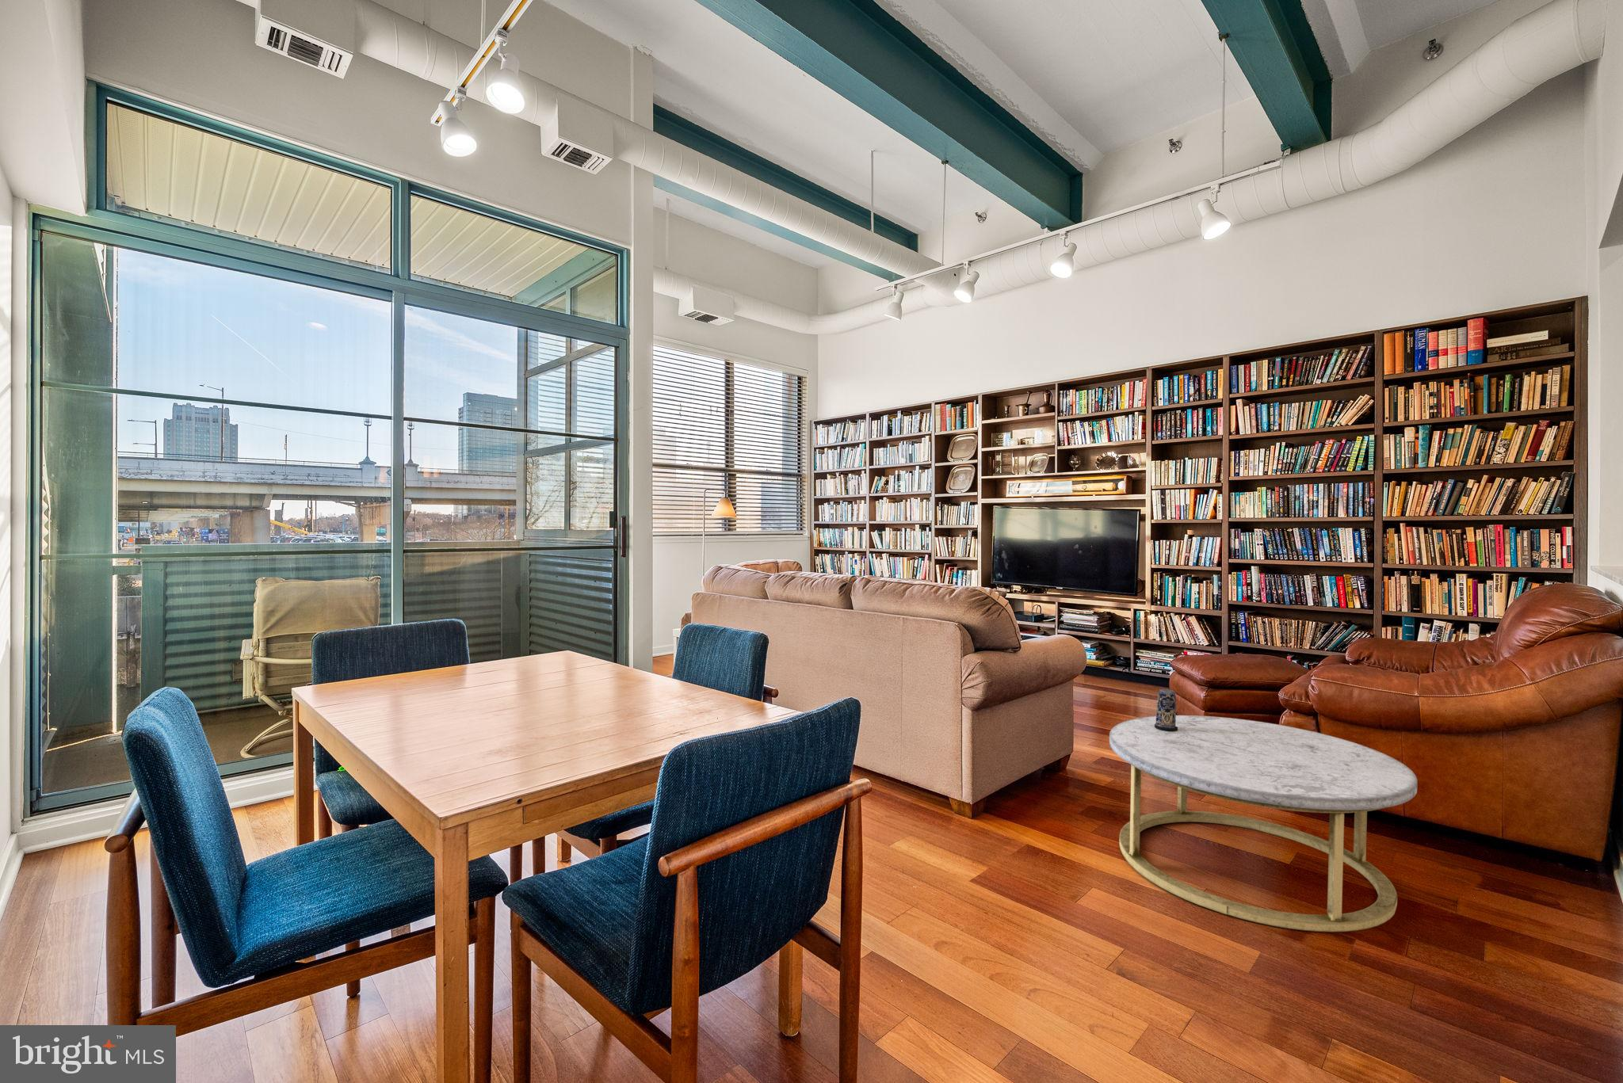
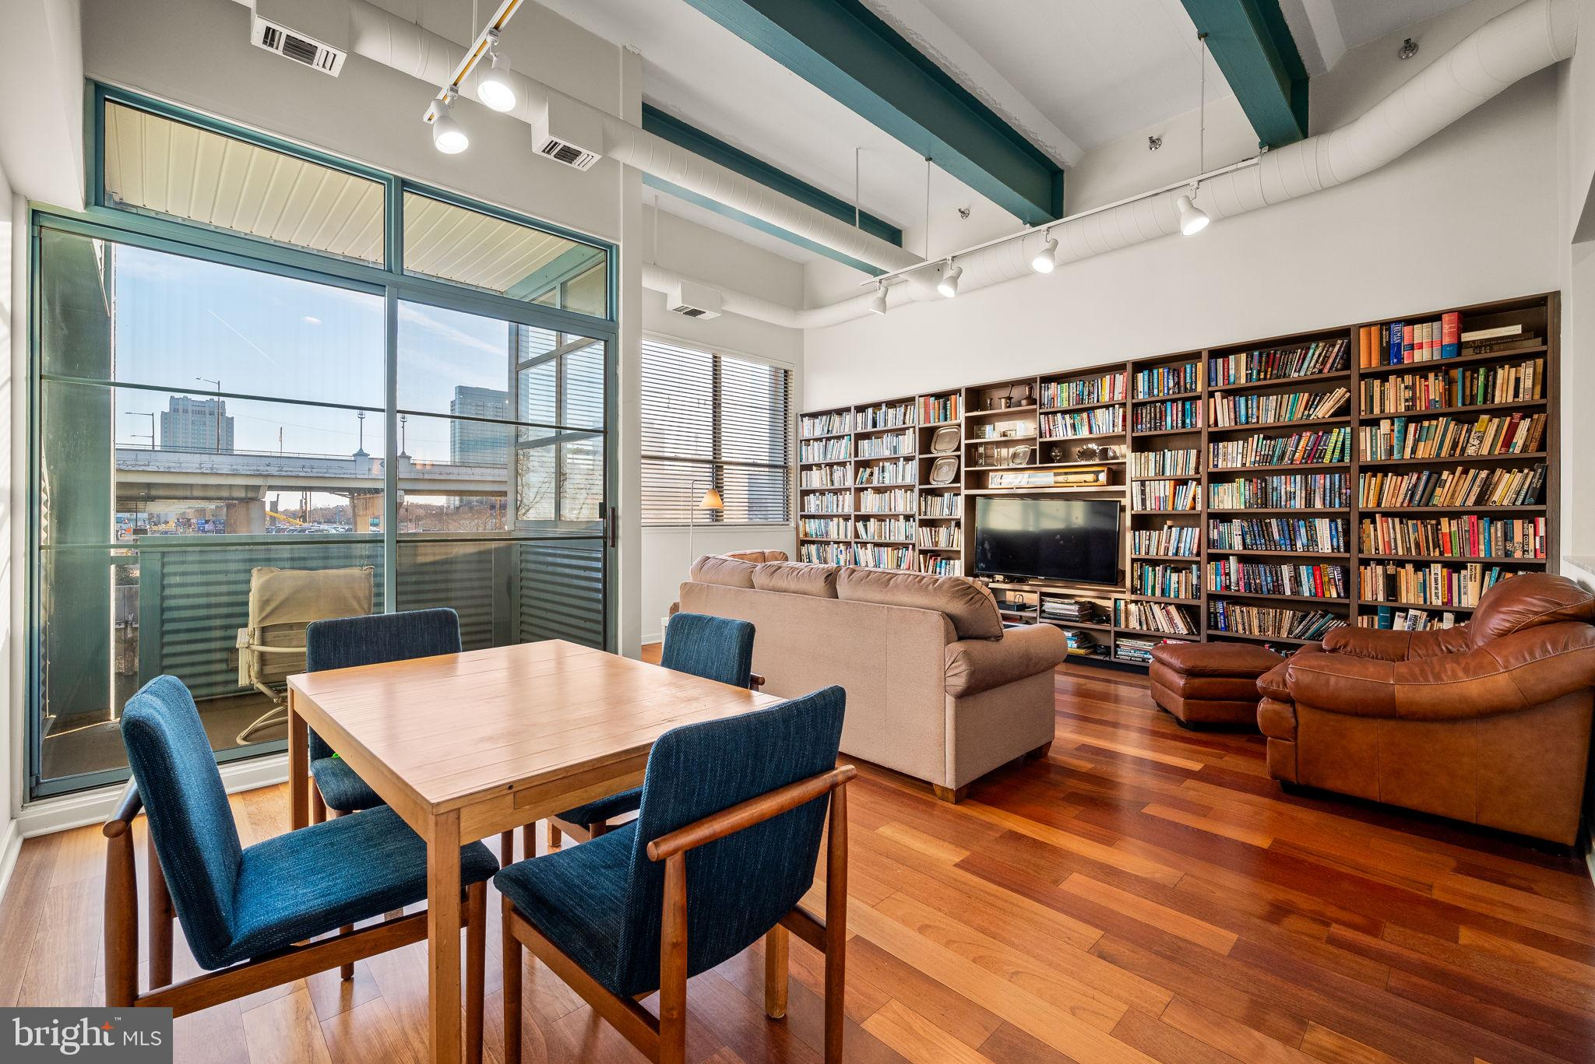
- coffee table [1108,714,1418,932]
- candle [1154,689,1177,731]
